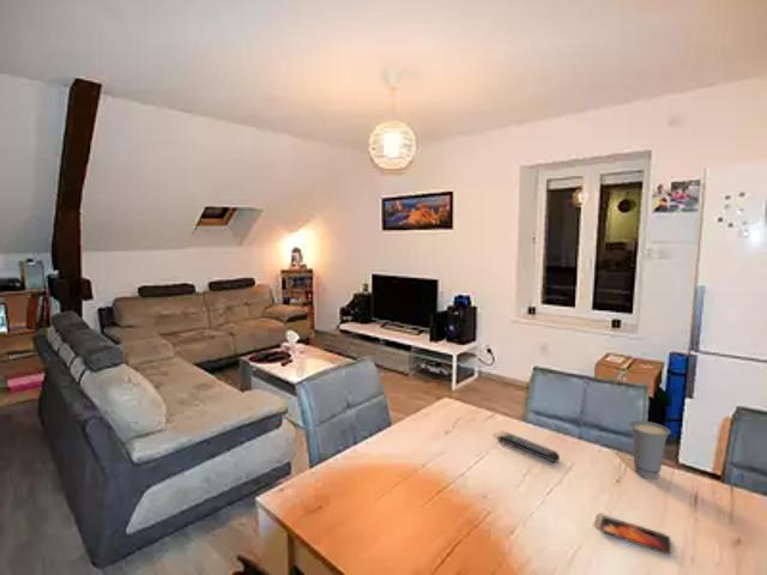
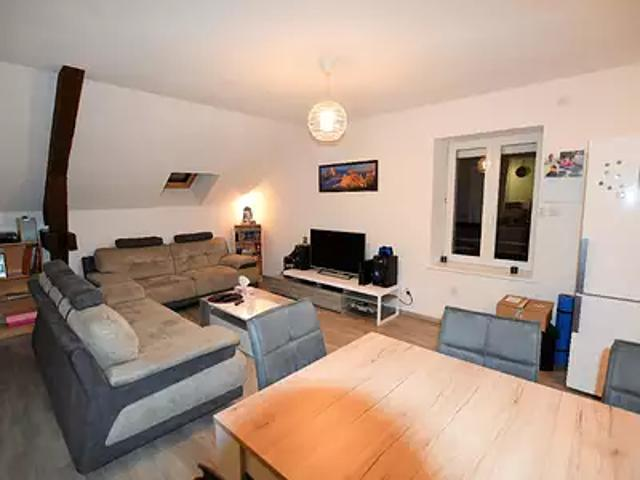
- cup [629,419,672,480]
- remote control [496,432,561,464]
- smartphone [599,515,672,556]
